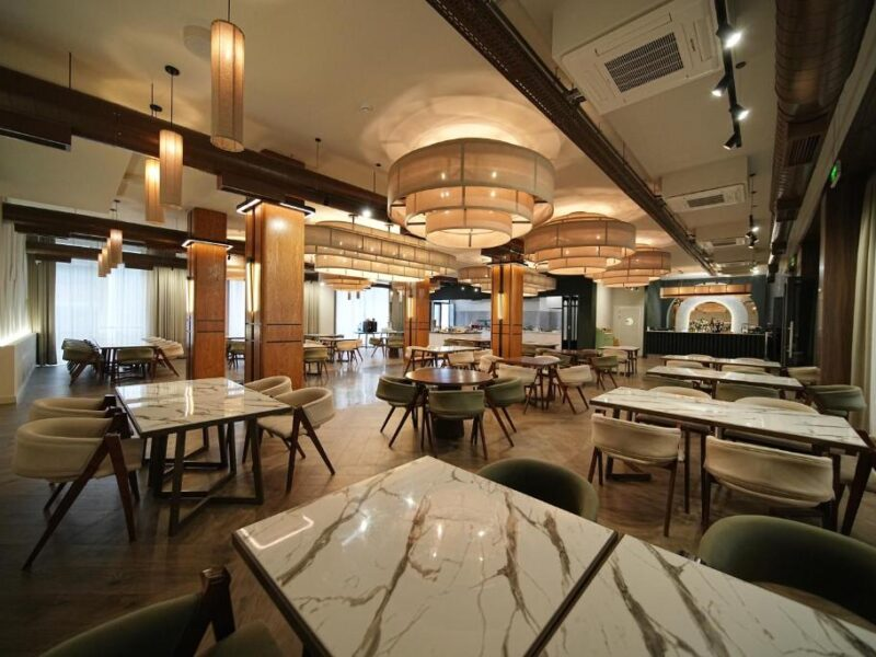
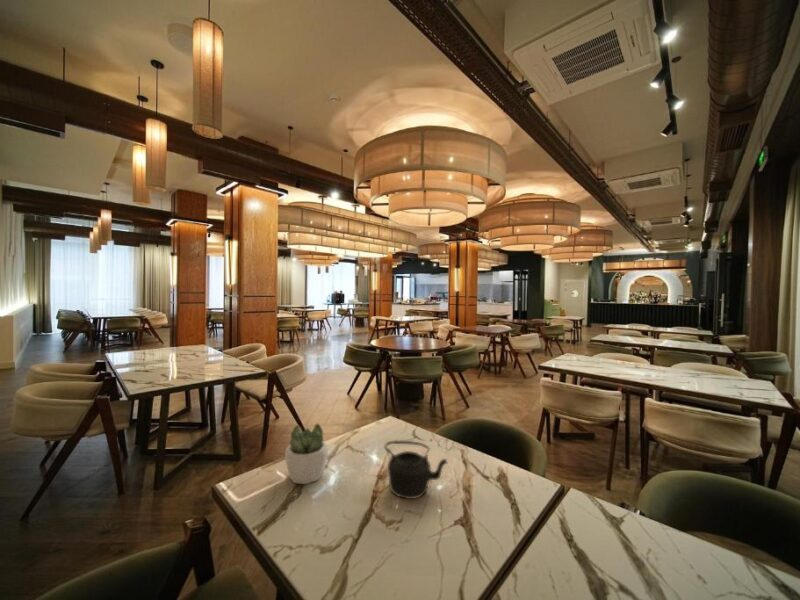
+ succulent plant [284,423,329,485]
+ teapot [384,440,449,500]
